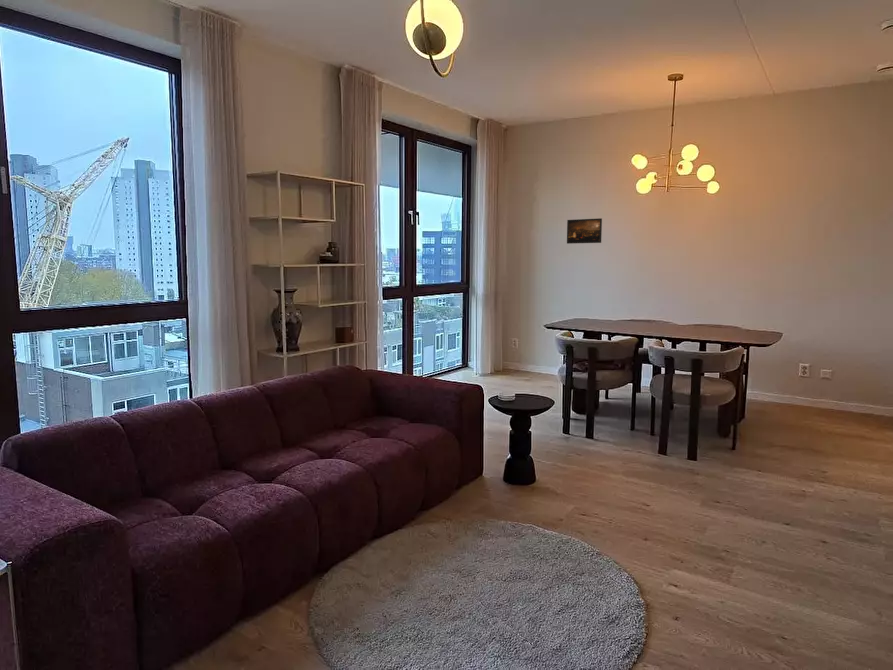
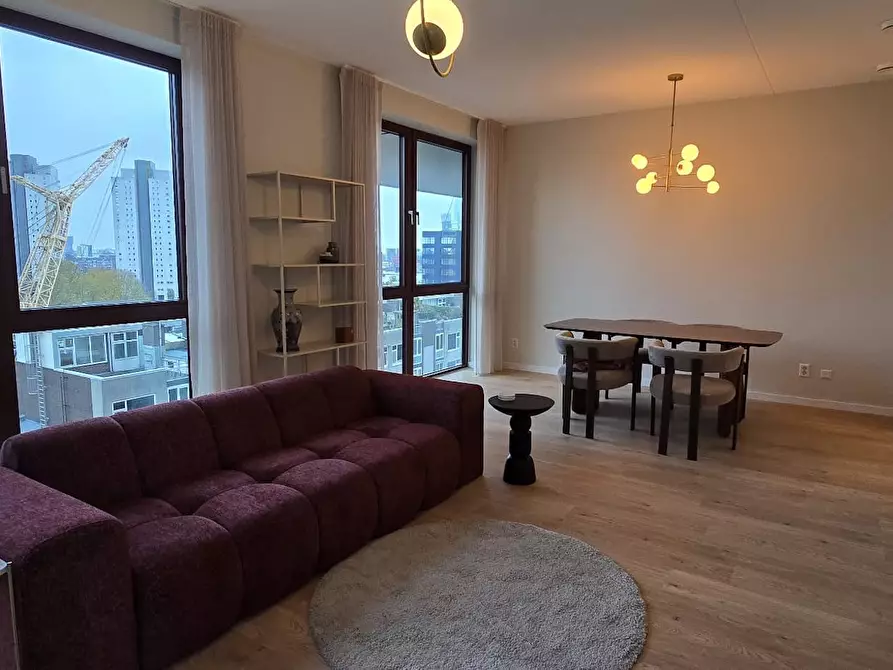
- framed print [566,217,603,245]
